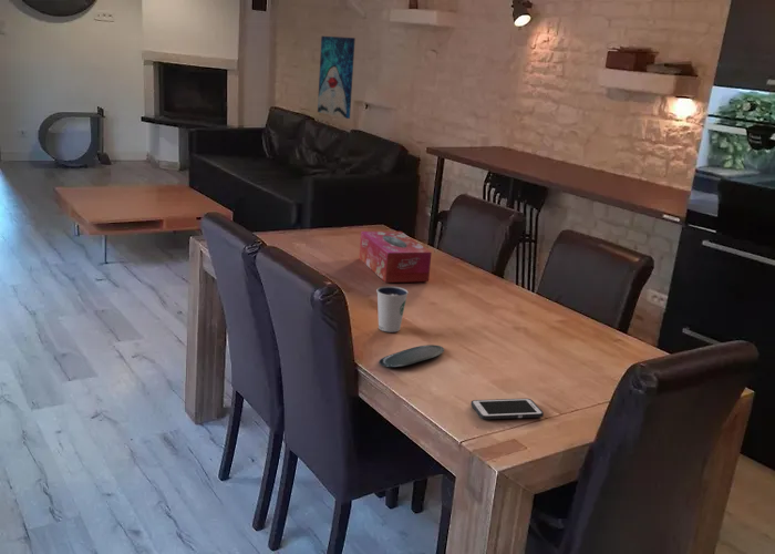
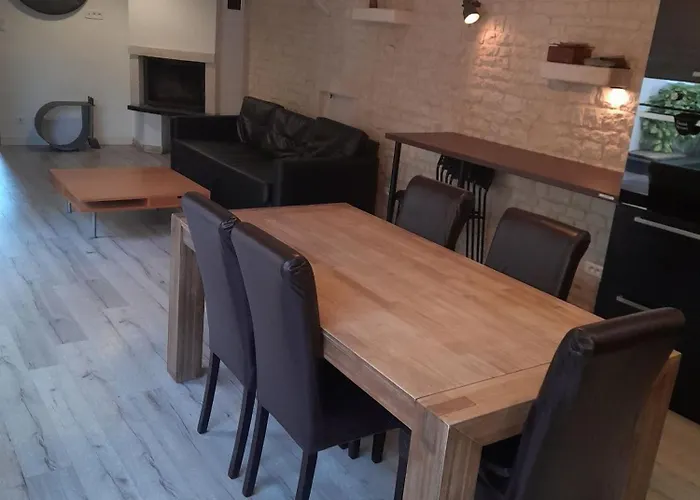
- oval tray [378,343,445,368]
- cell phone [471,398,545,420]
- wall art [317,35,356,120]
- dixie cup [375,285,410,334]
- tissue box [359,230,433,284]
